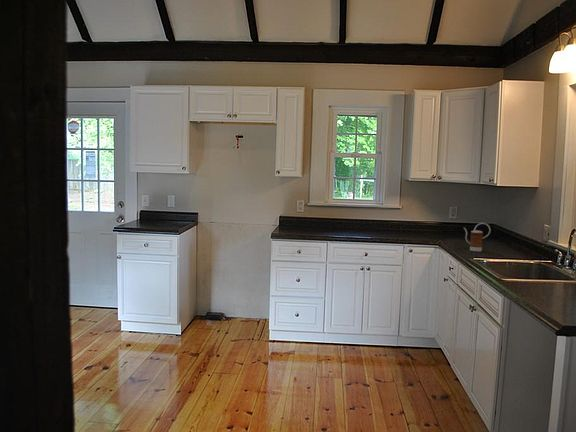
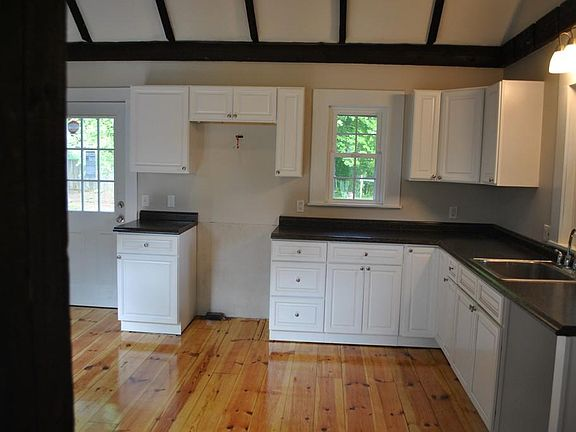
- kettle [463,222,492,252]
